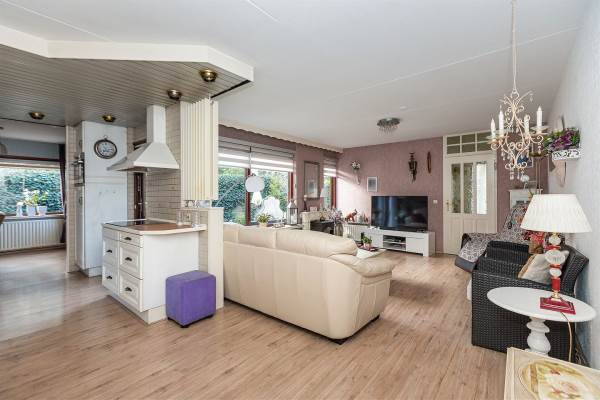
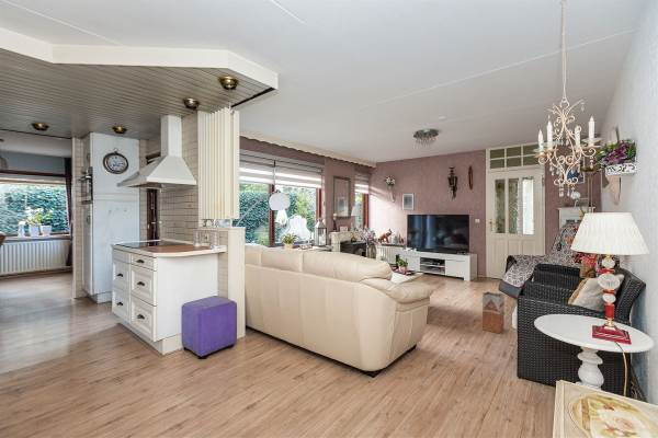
+ waste bin [481,290,506,334]
